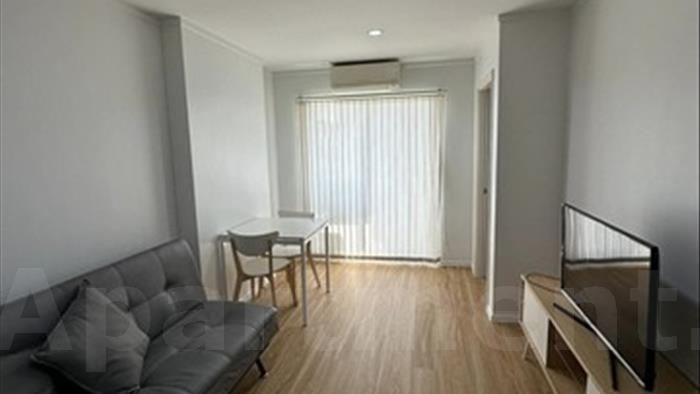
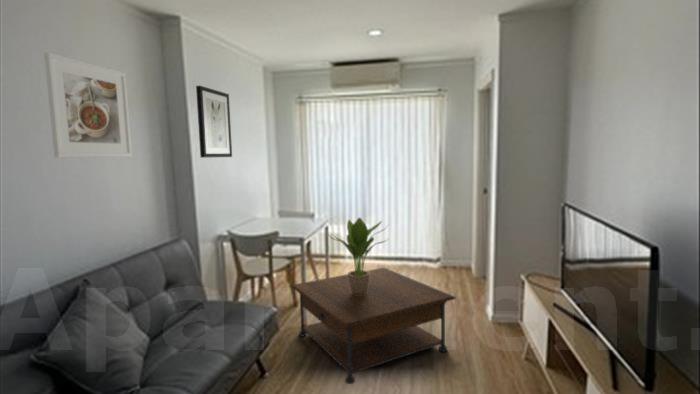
+ wall art [195,85,233,159]
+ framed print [43,51,133,159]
+ coffee table [290,266,457,385]
+ potted plant [328,216,390,295]
